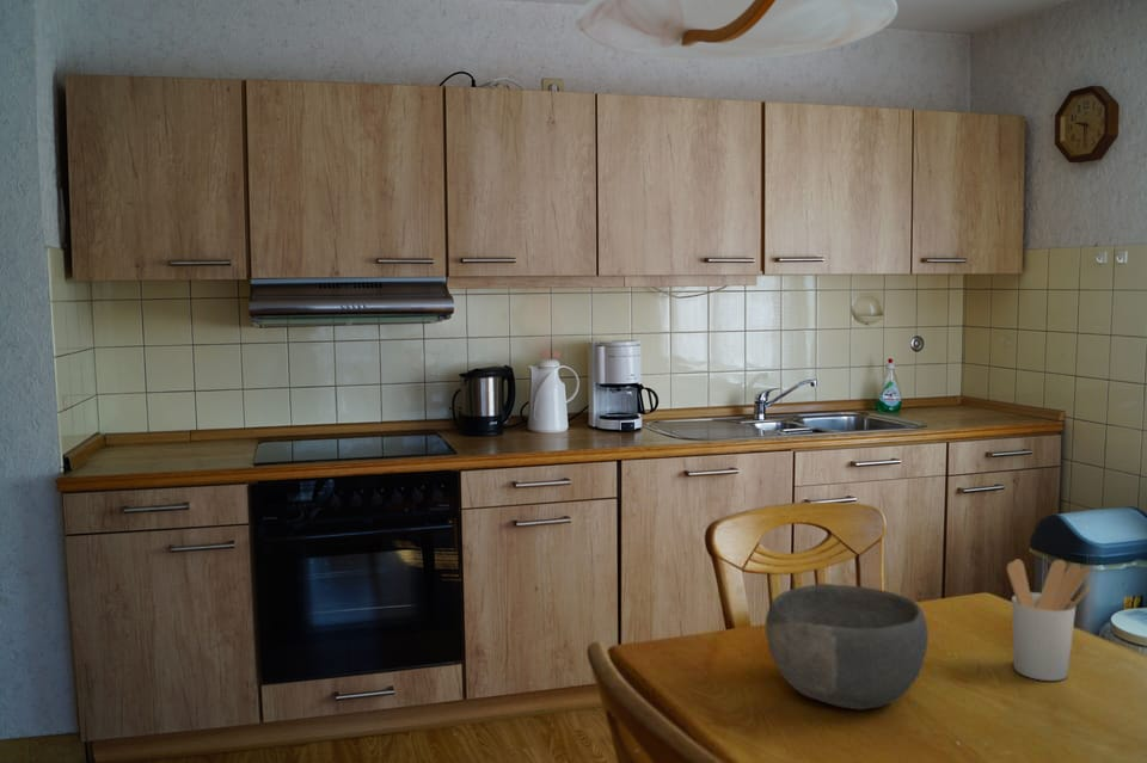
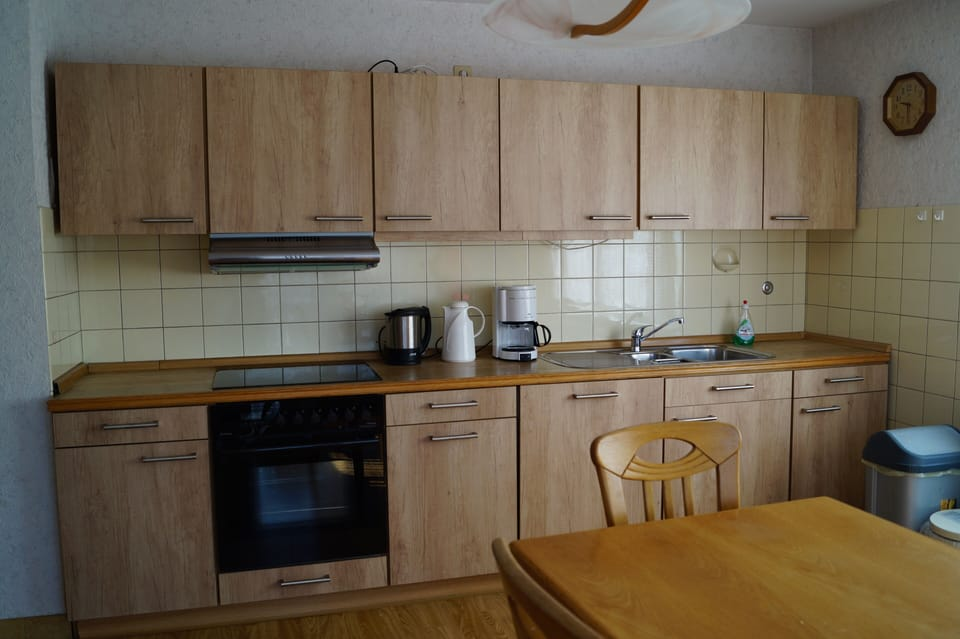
- bowl [765,583,930,710]
- utensil holder [1006,558,1092,682]
